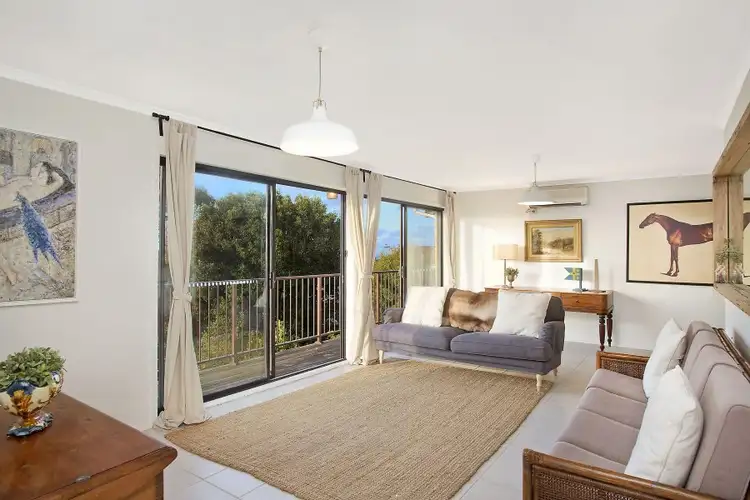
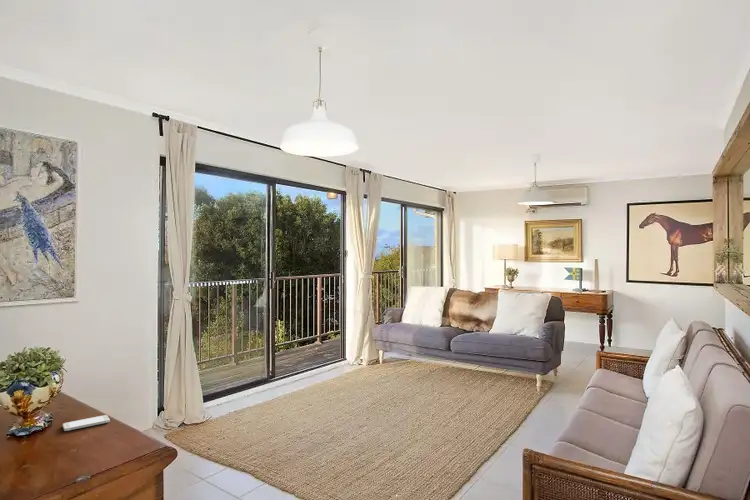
+ smartphone [61,414,111,432]
